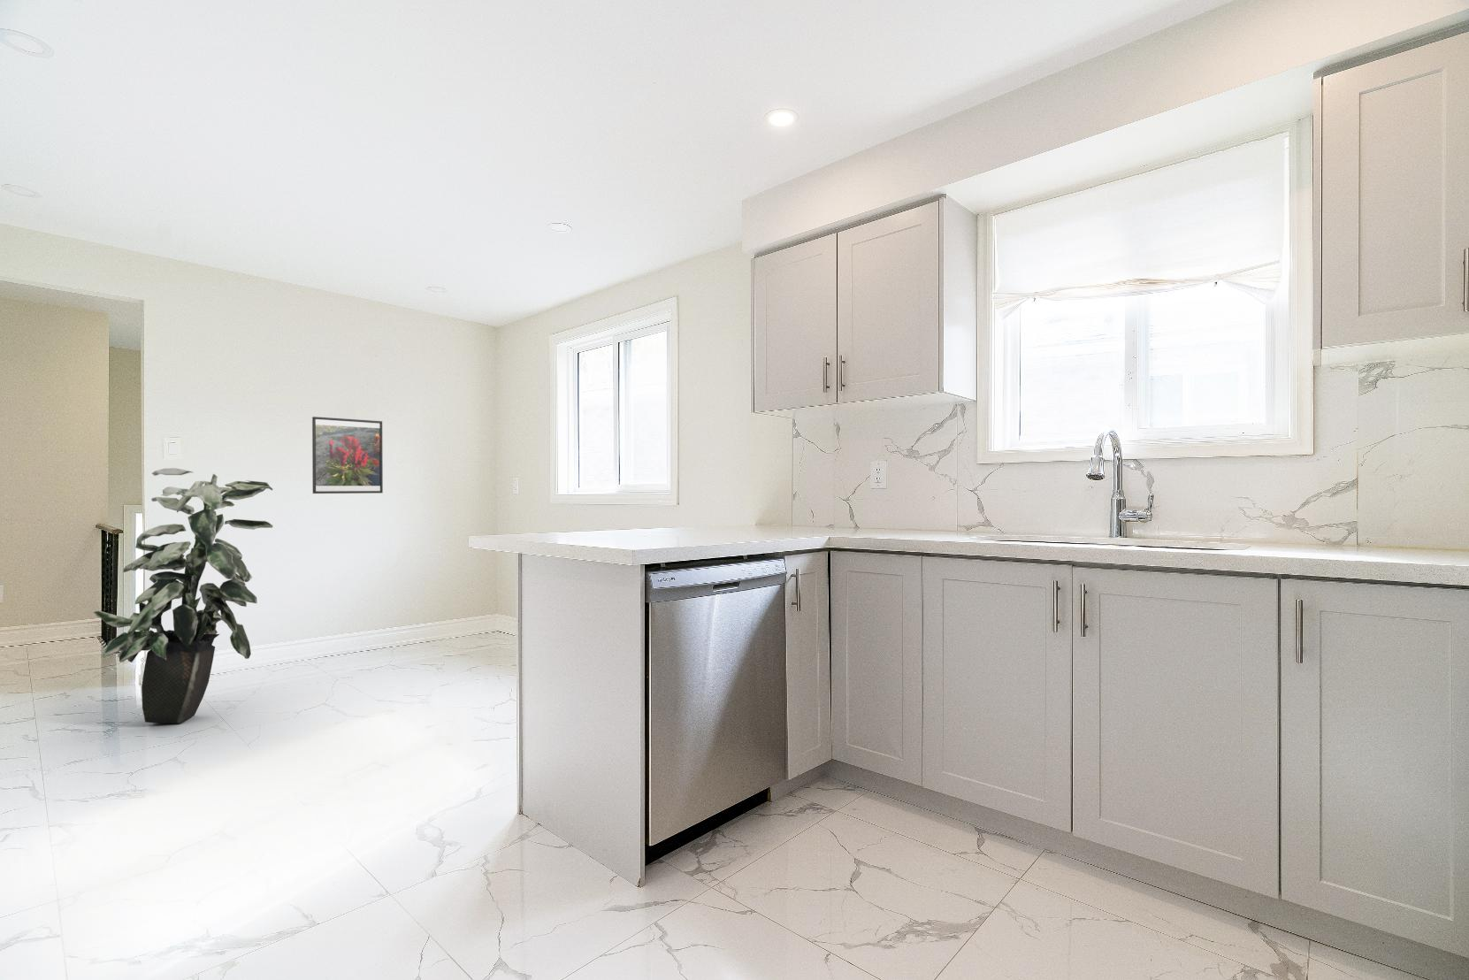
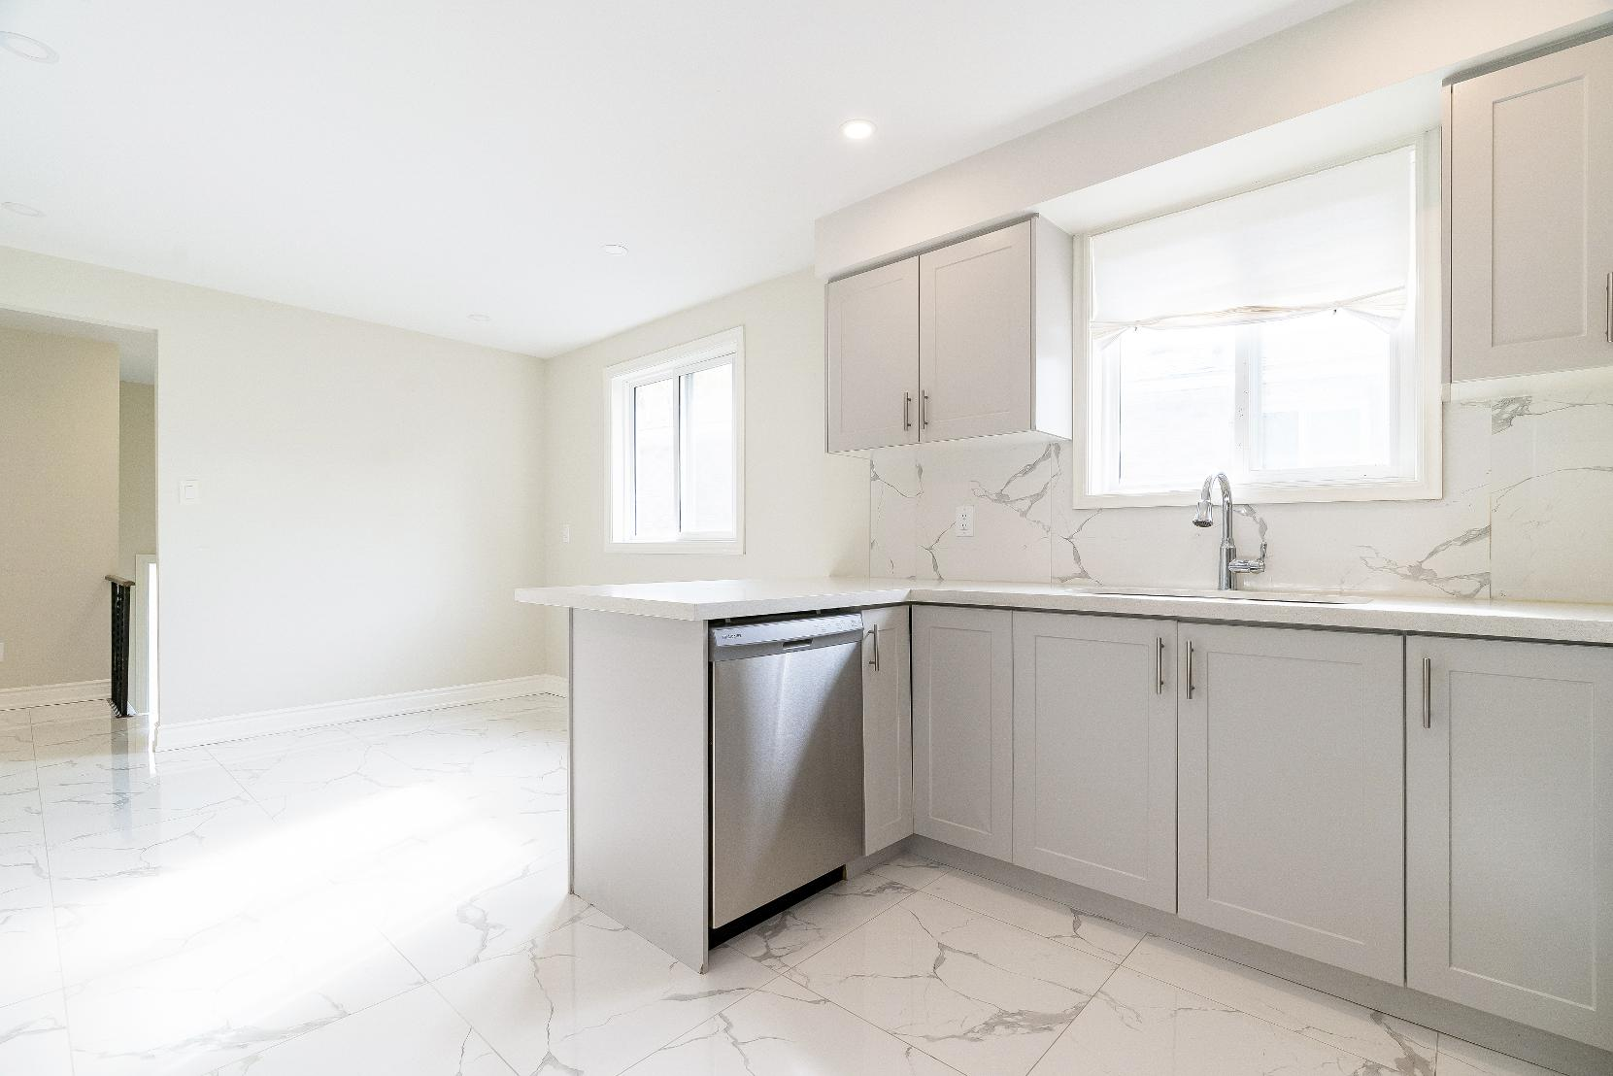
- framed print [312,416,384,494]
- indoor plant [93,467,273,724]
